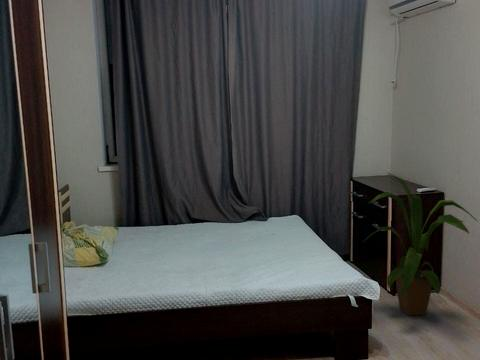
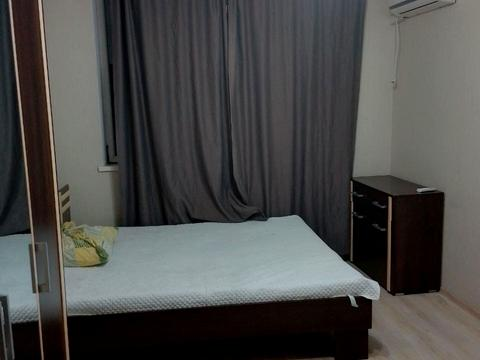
- house plant [361,172,479,317]
